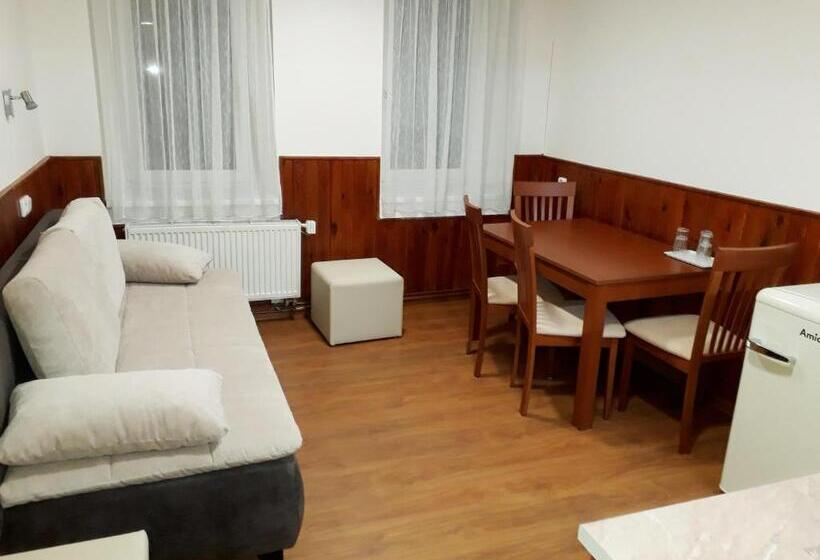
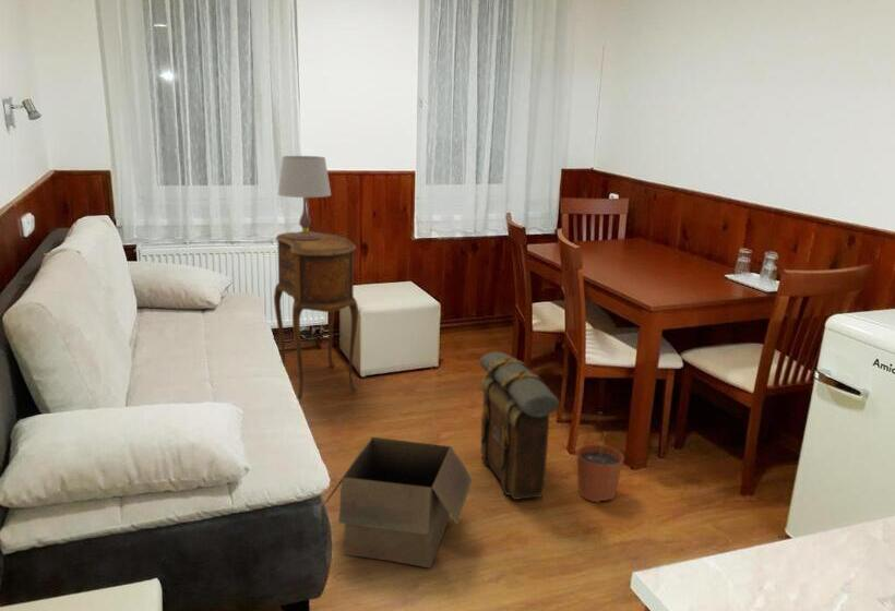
+ table lamp [277,155,332,240]
+ plant pot [576,432,625,504]
+ side table [273,231,359,400]
+ box [324,436,474,570]
+ backpack [478,350,560,501]
